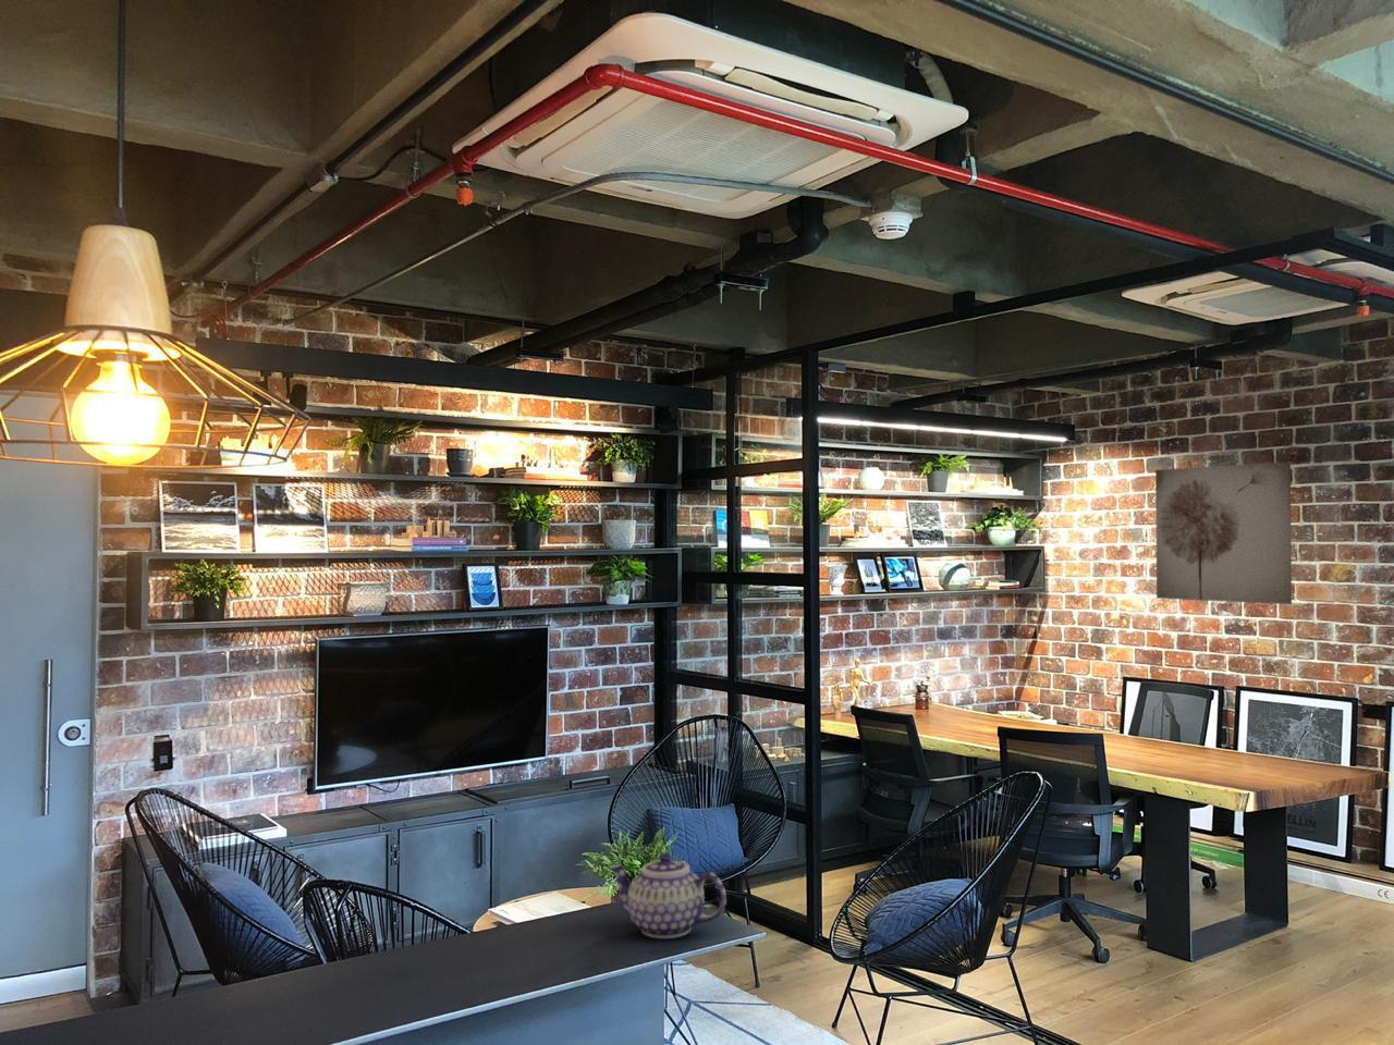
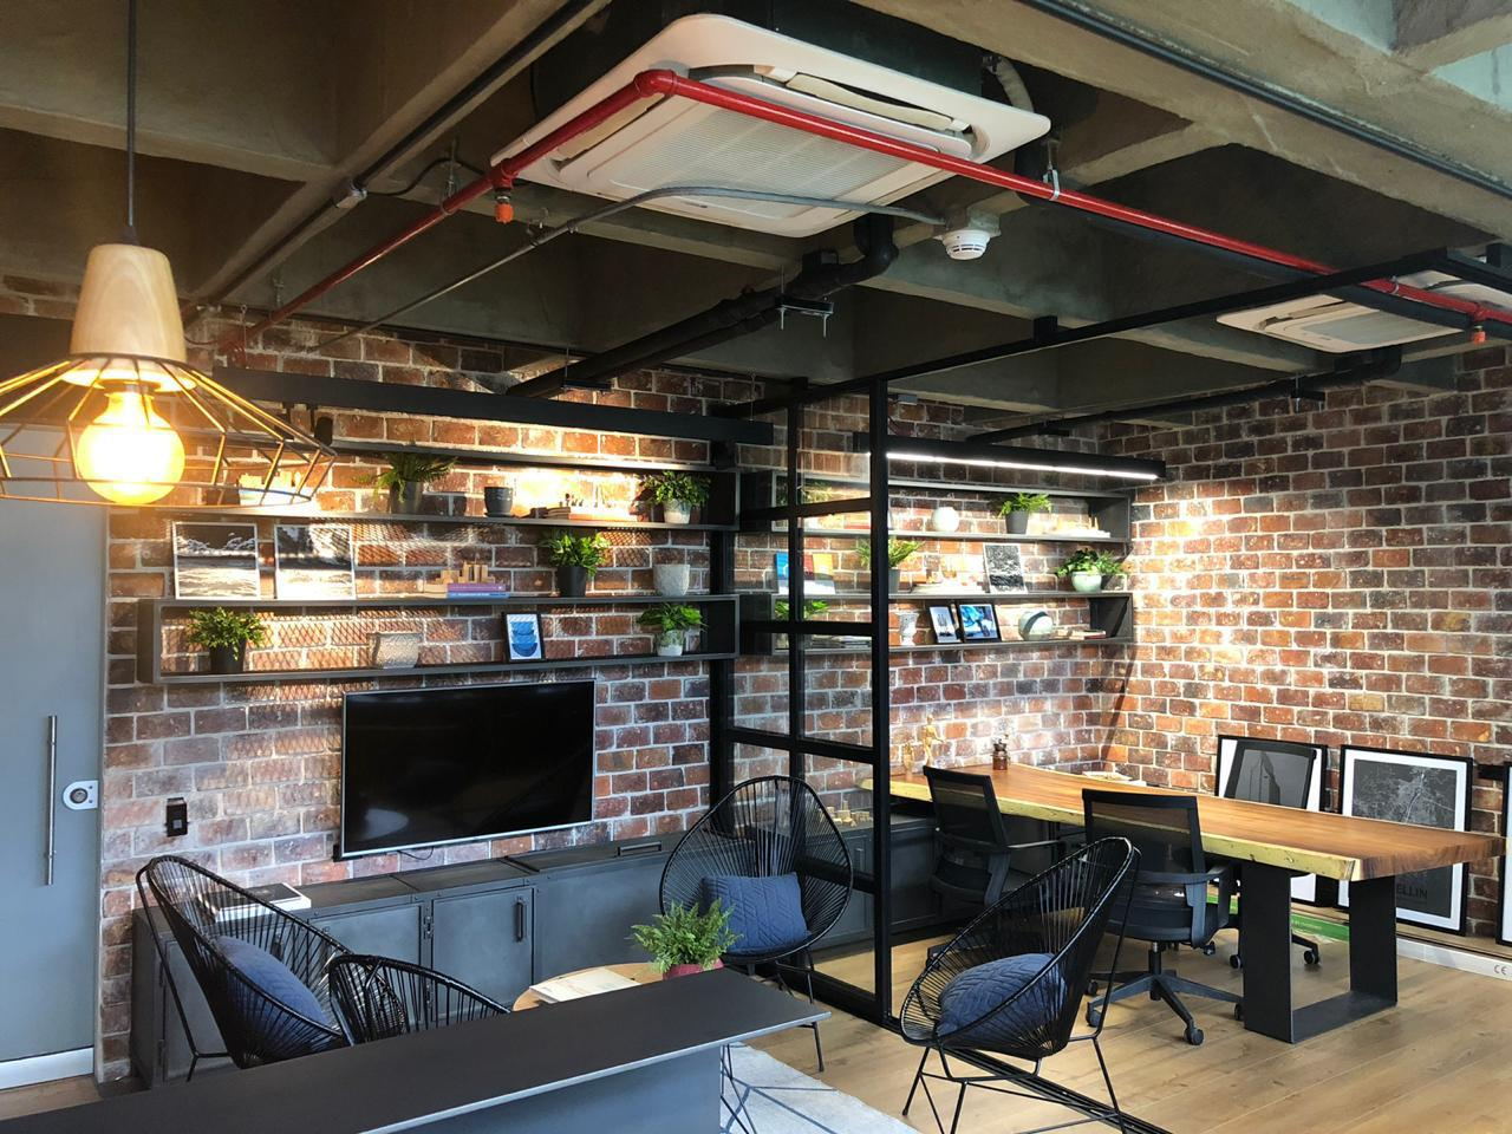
- wall art [1155,461,1293,605]
- teapot [608,852,728,940]
